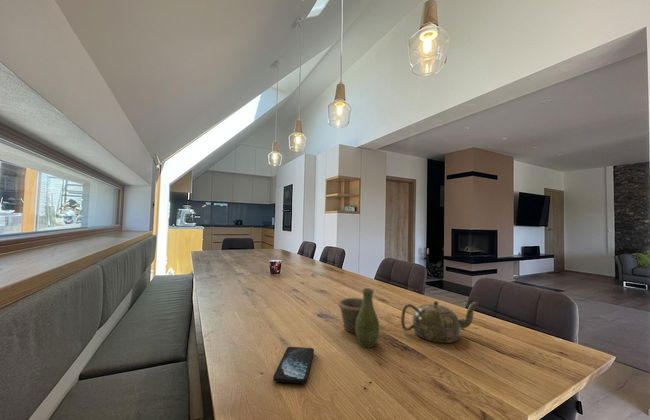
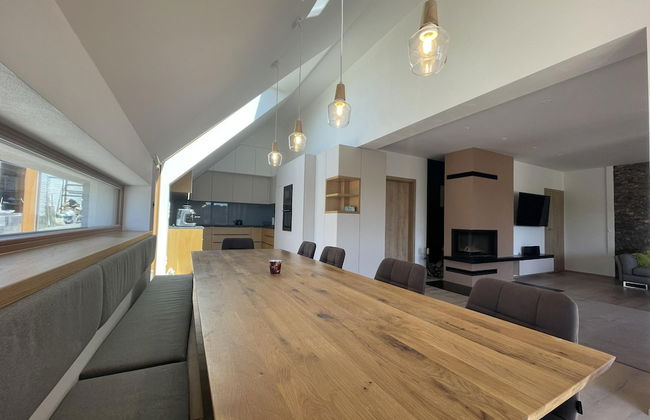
- smartphone [272,346,315,385]
- vase [337,287,380,348]
- teapot [400,300,480,344]
